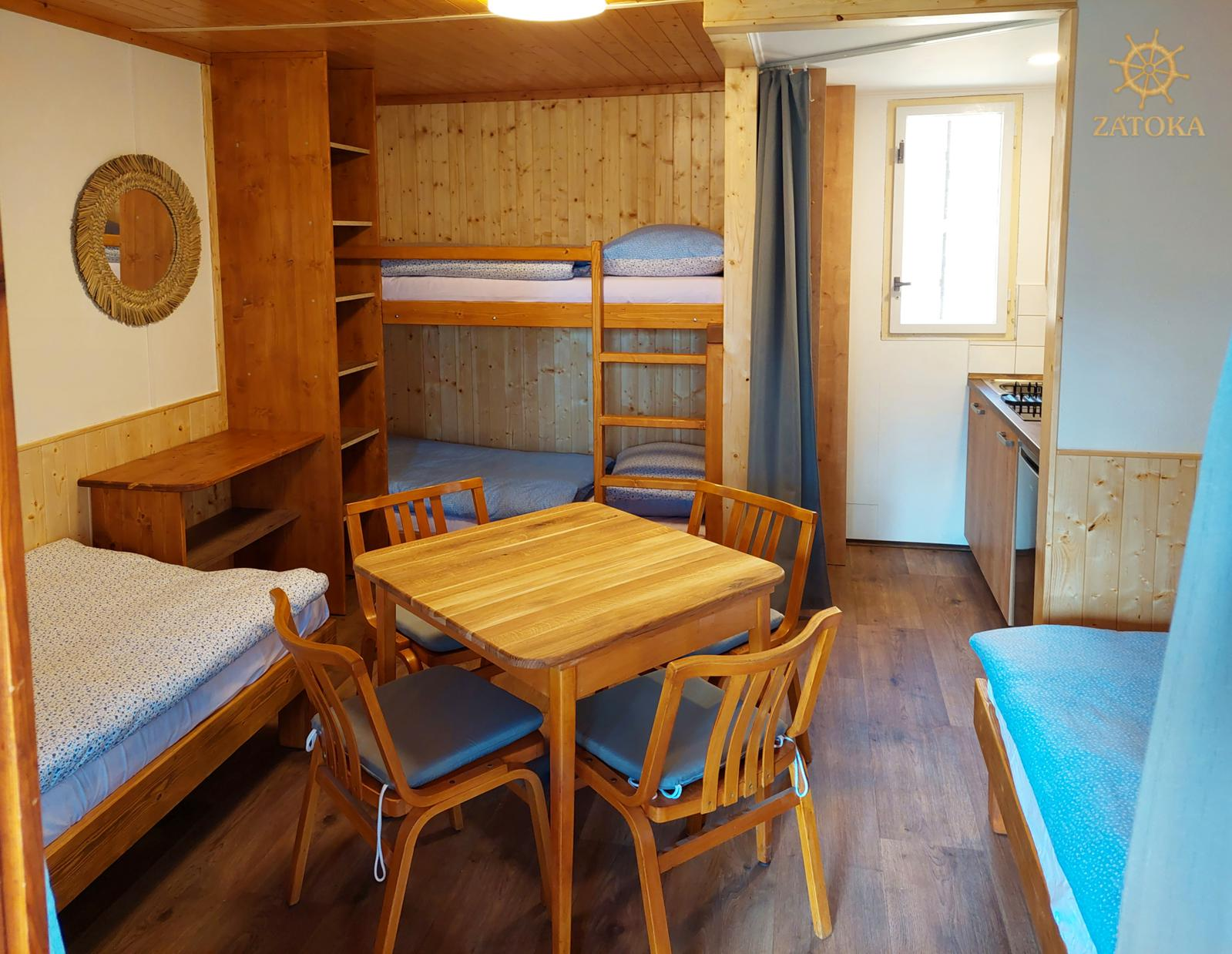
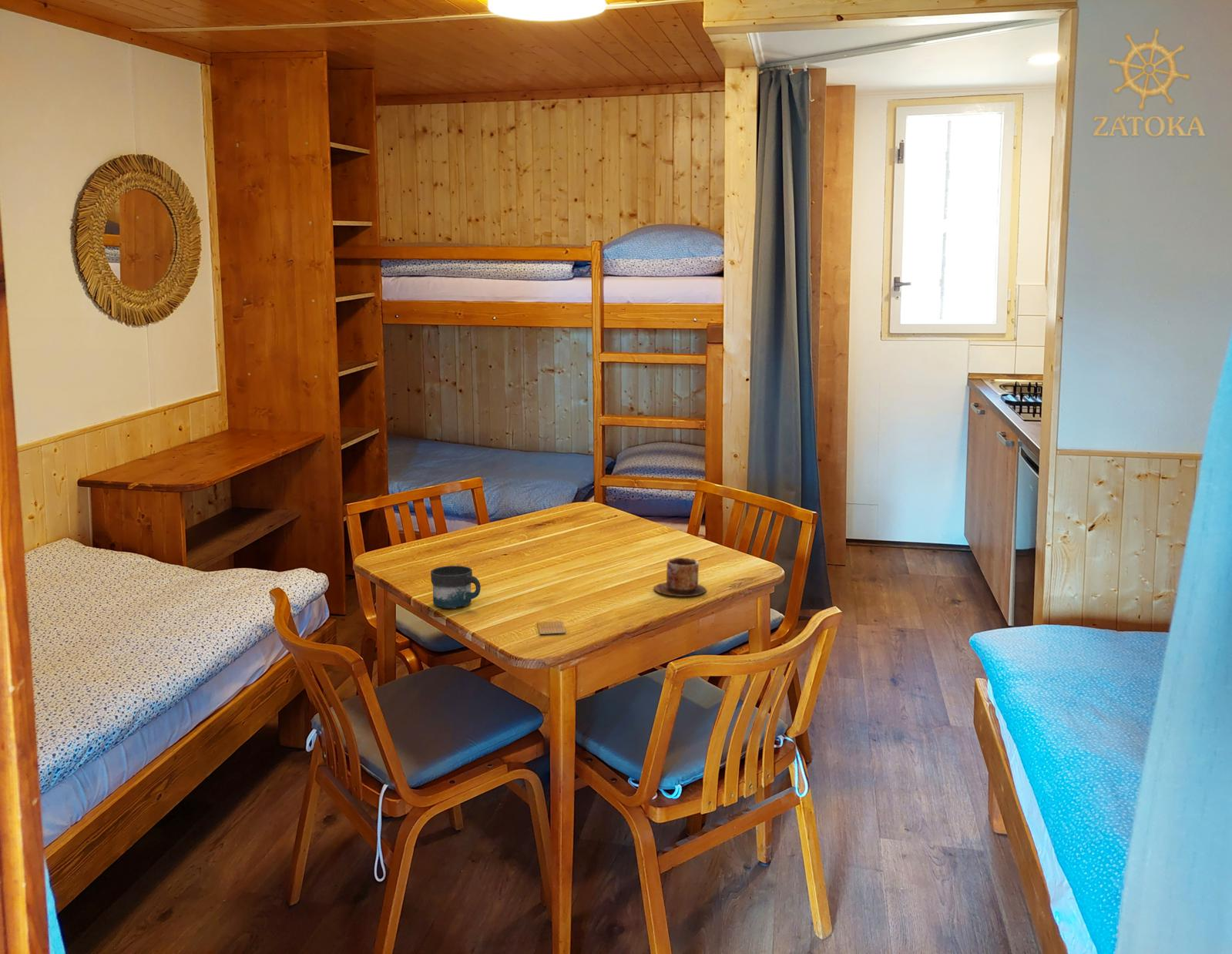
+ mug [653,557,707,597]
+ playing card [536,620,567,635]
+ mug [430,565,482,610]
